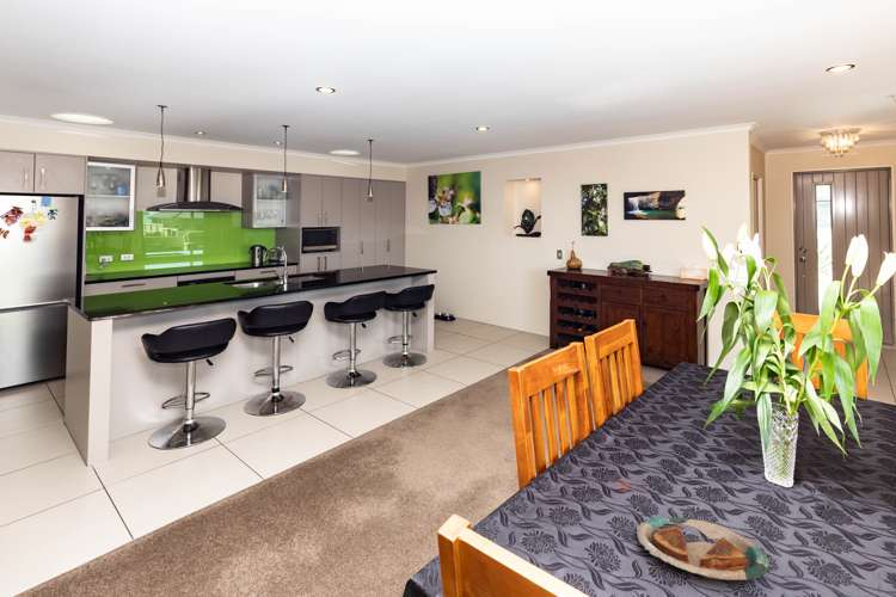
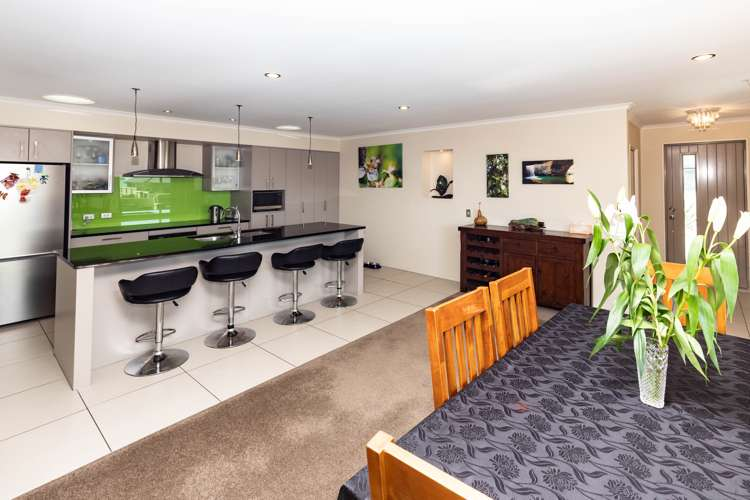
- plate [636,516,771,583]
